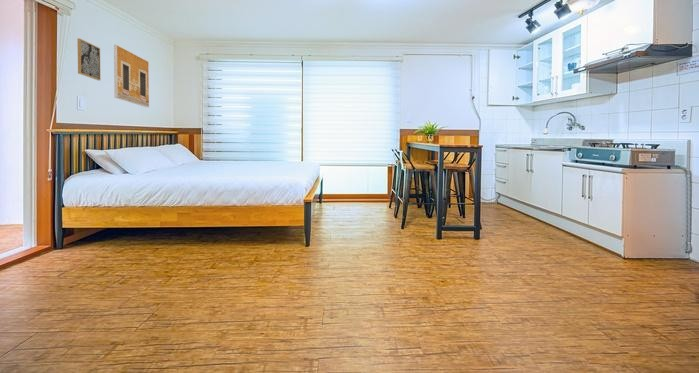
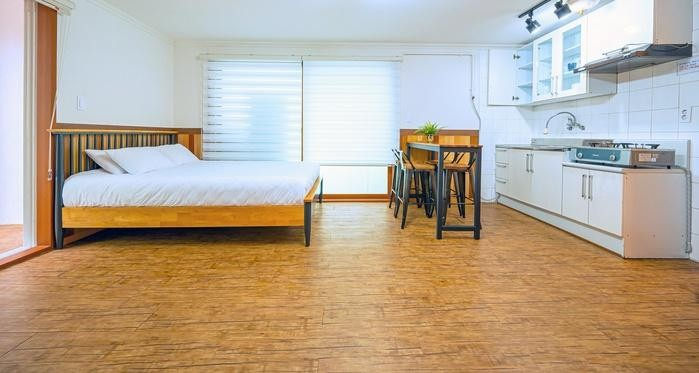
- wall art [76,37,101,81]
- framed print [113,44,150,108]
